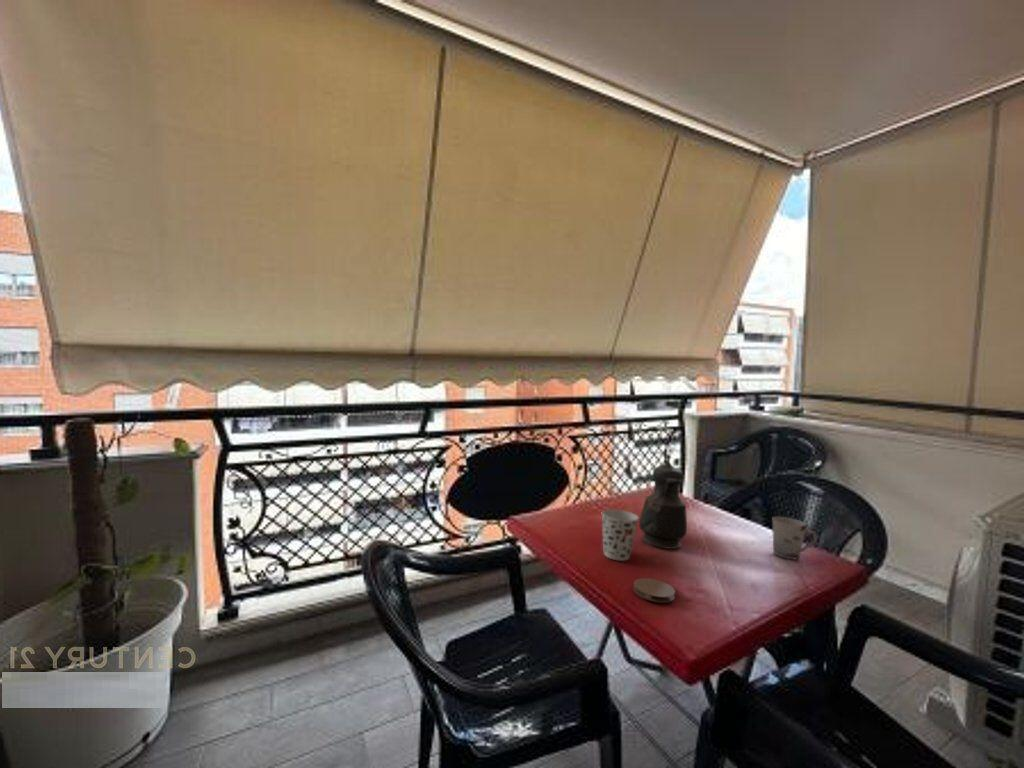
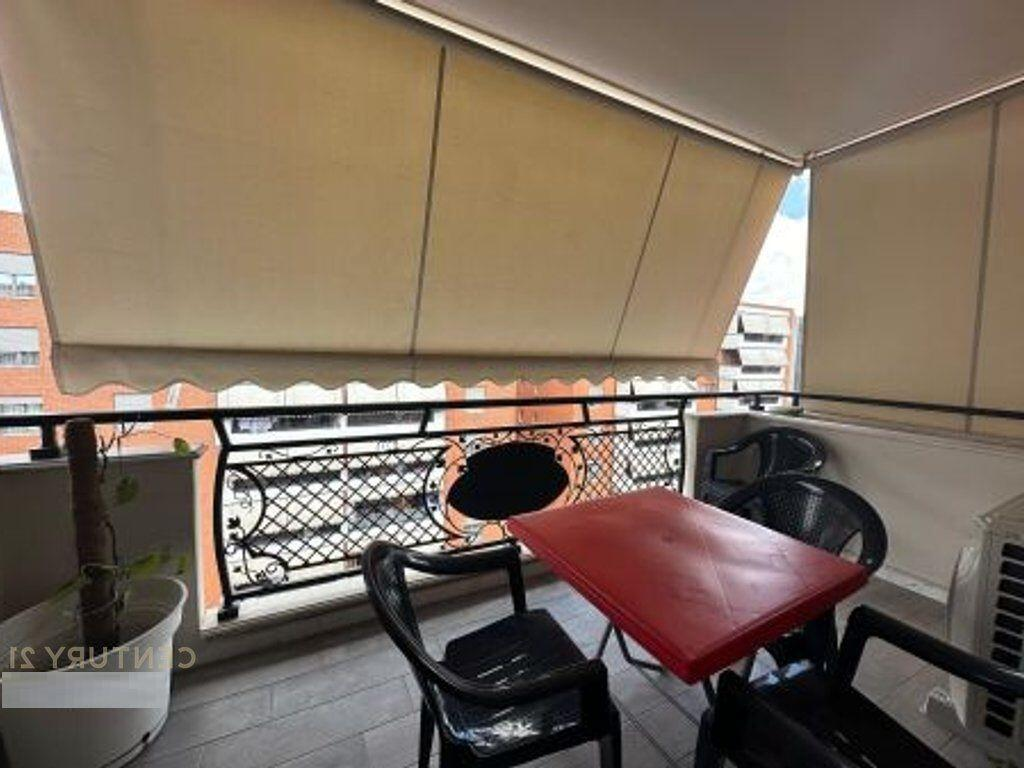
- coffeepot [638,453,688,550]
- coaster [632,577,676,604]
- cup [601,508,640,562]
- cup [772,516,818,560]
